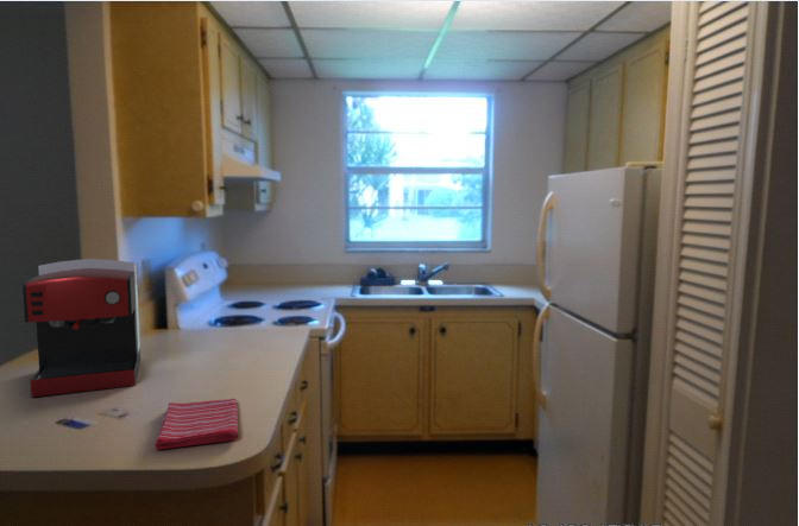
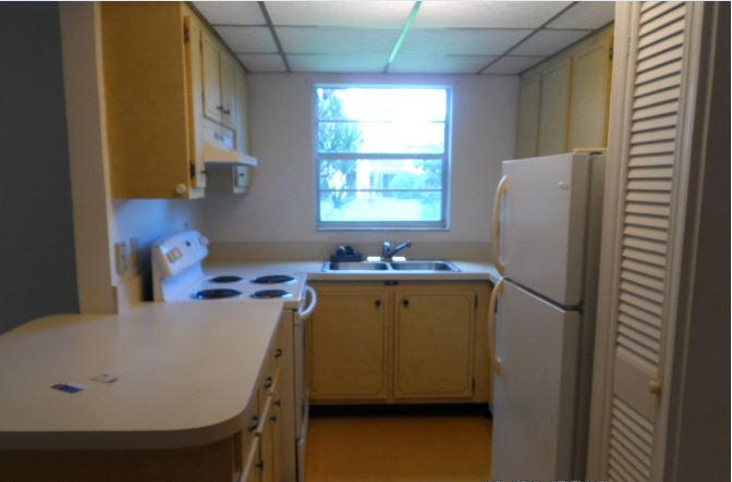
- dish towel [153,398,239,451]
- coffee maker [21,258,141,398]
